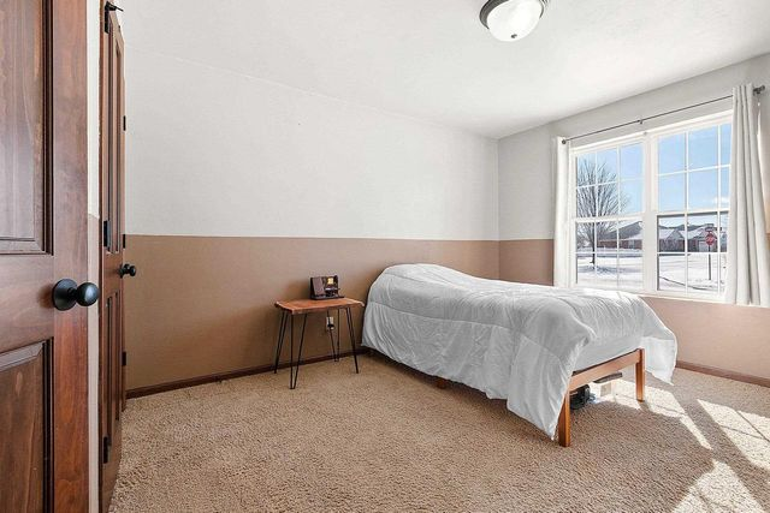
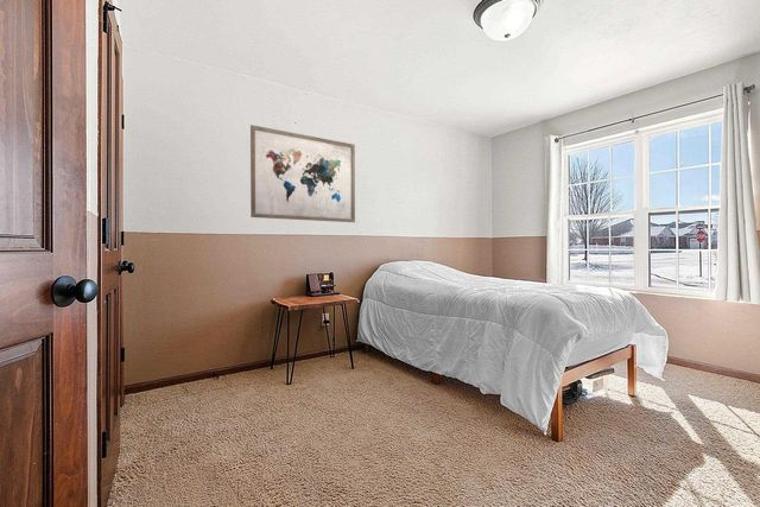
+ wall art [249,123,356,223]
